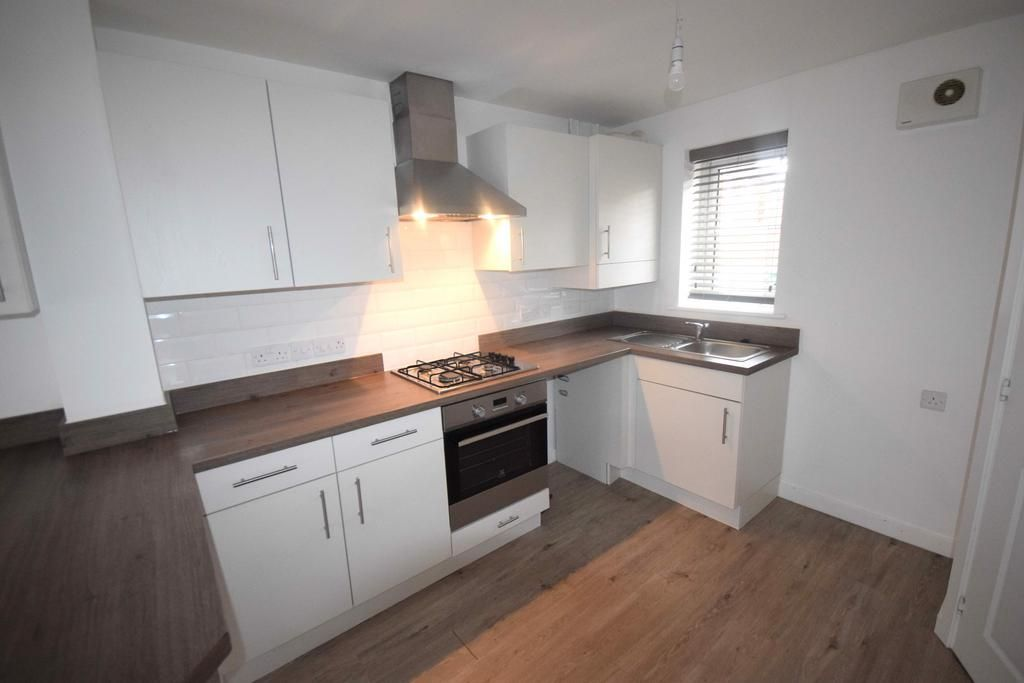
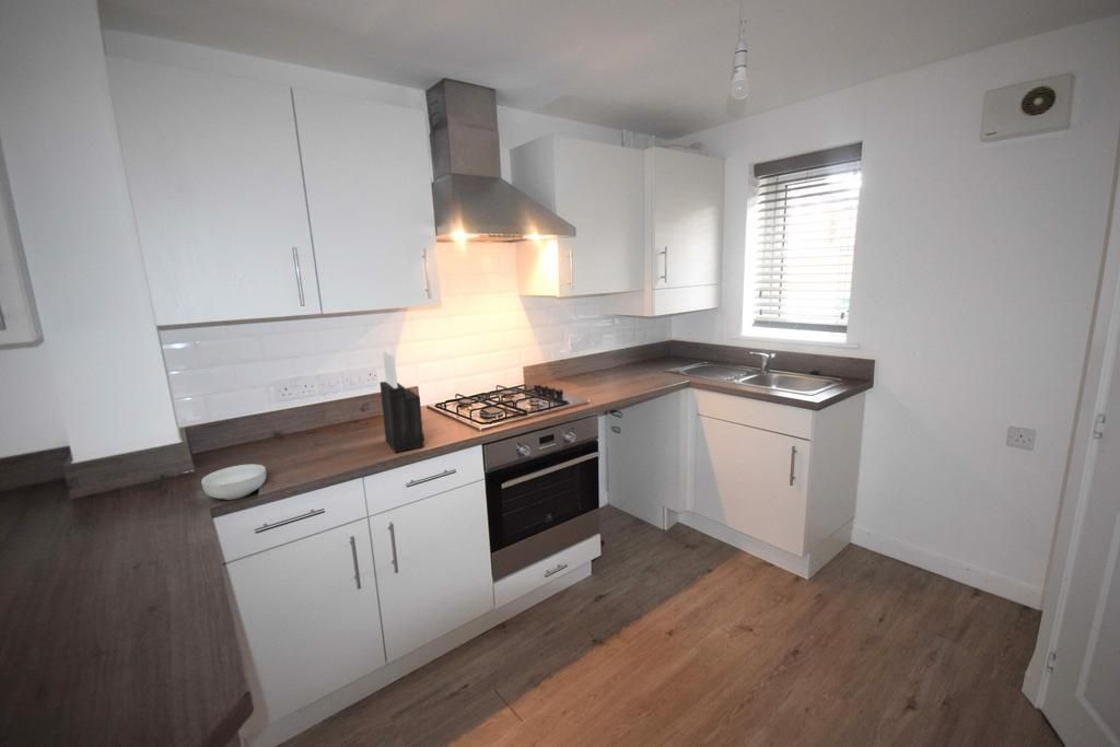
+ knife block [378,350,425,454]
+ cereal bowl [200,464,267,501]
